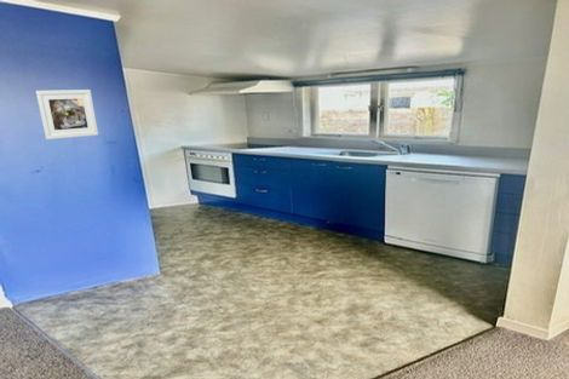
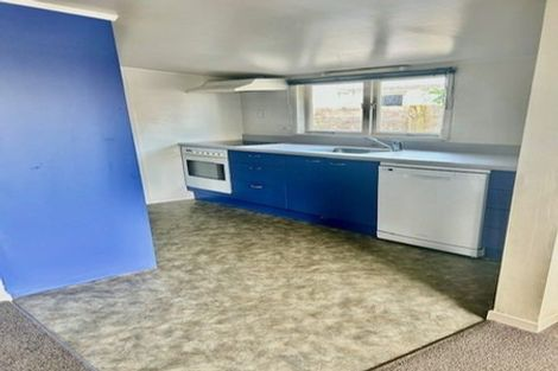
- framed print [35,88,99,140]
